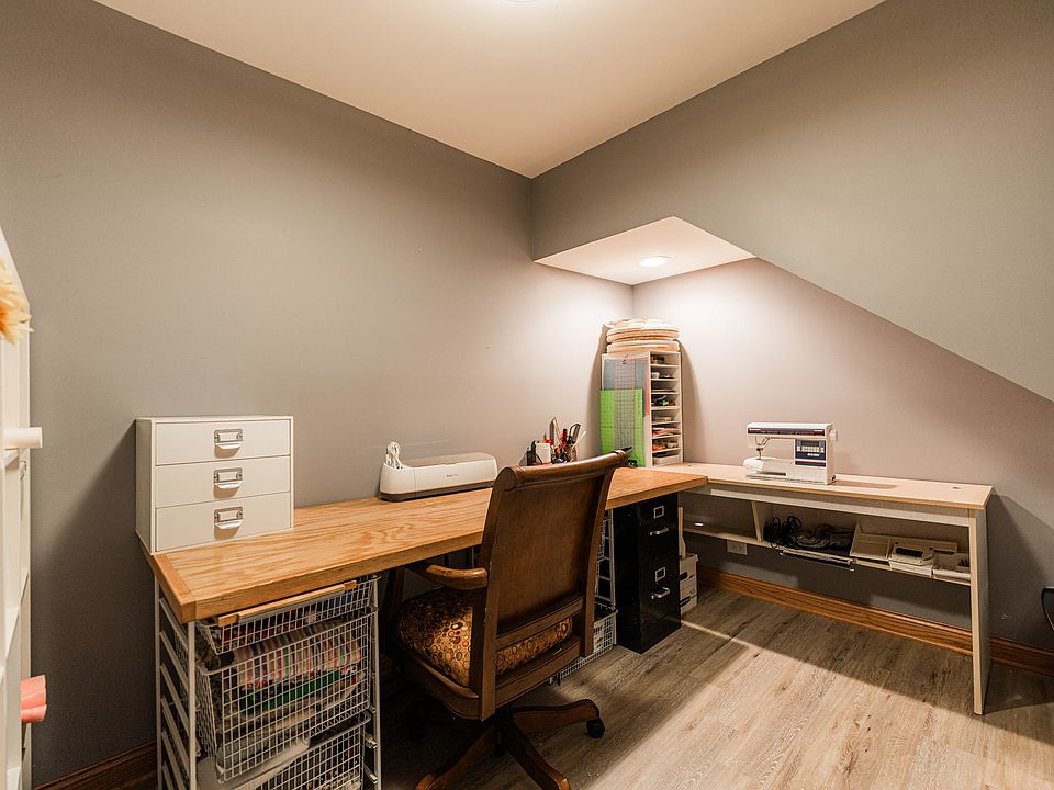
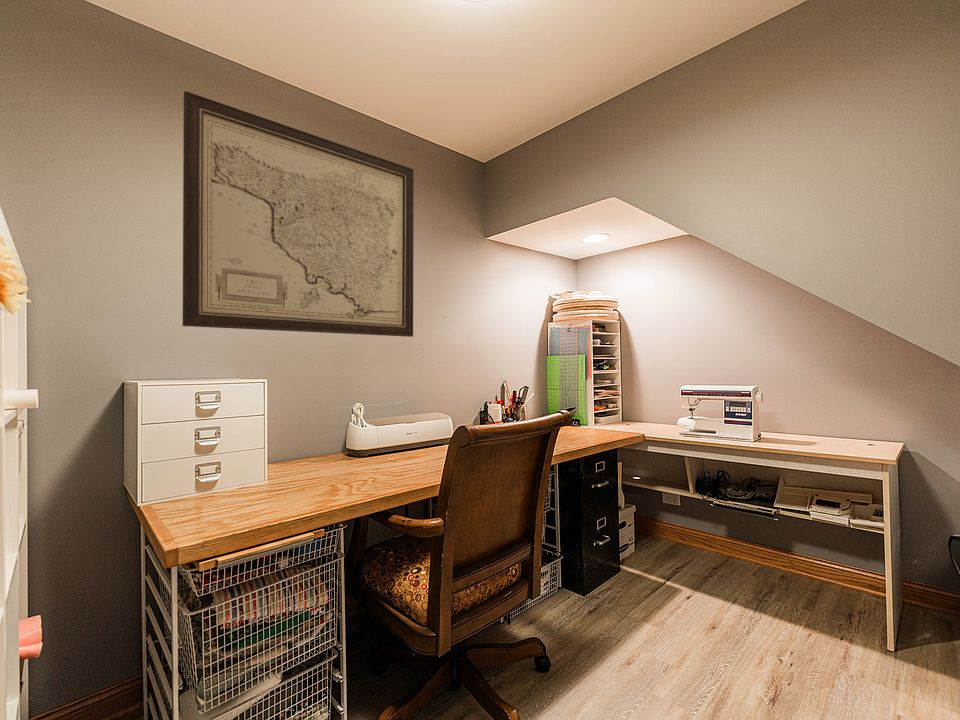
+ wall art [182,90,415,338]
